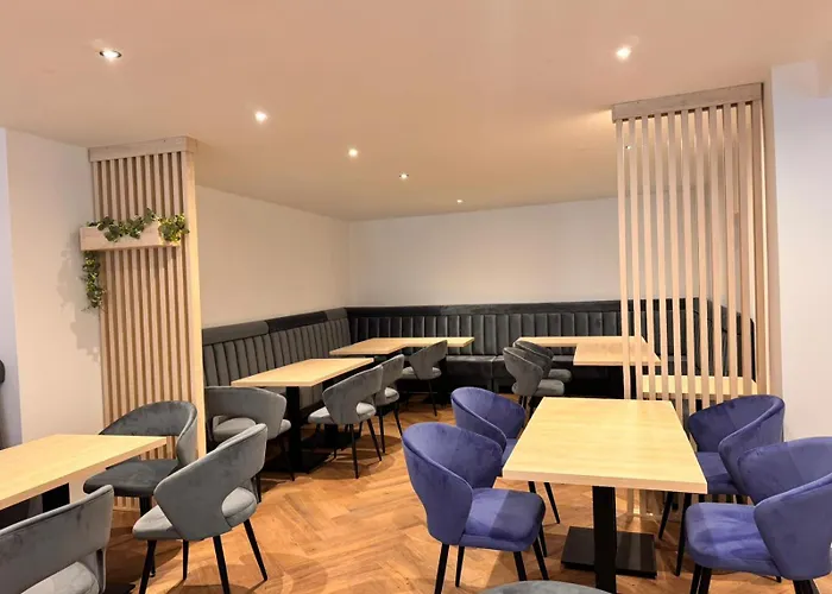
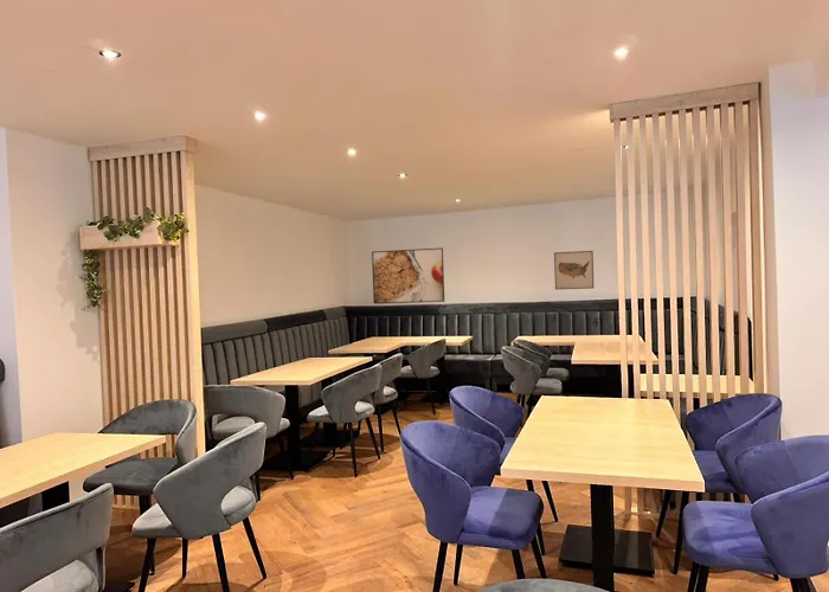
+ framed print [371,246,445,304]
+ wall art [553,250,595,290]
